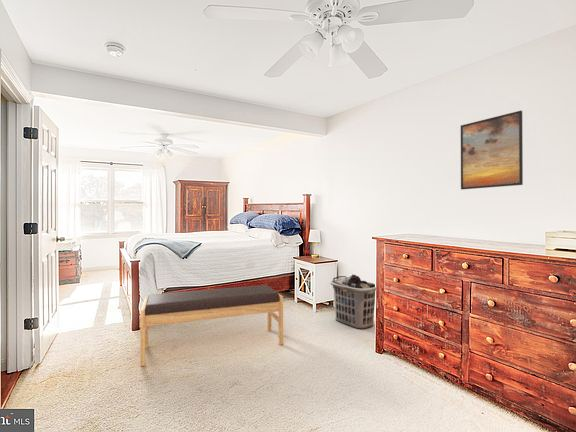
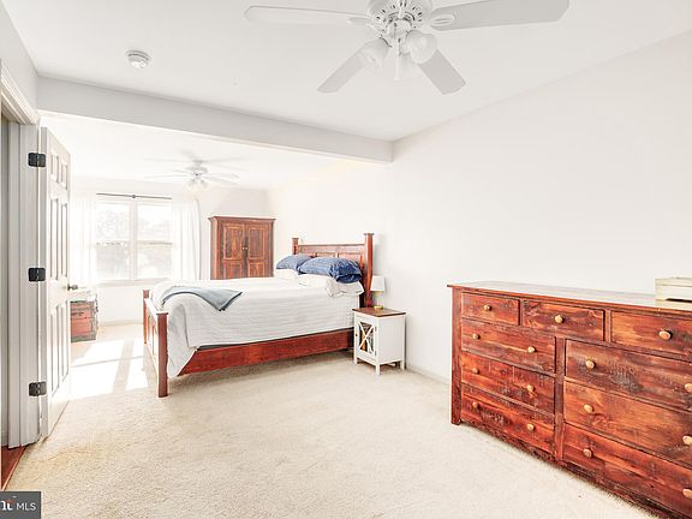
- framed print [460,110,524,190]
- bench [140,284,284,367]
- clothes hamper [329,274,377,330]
